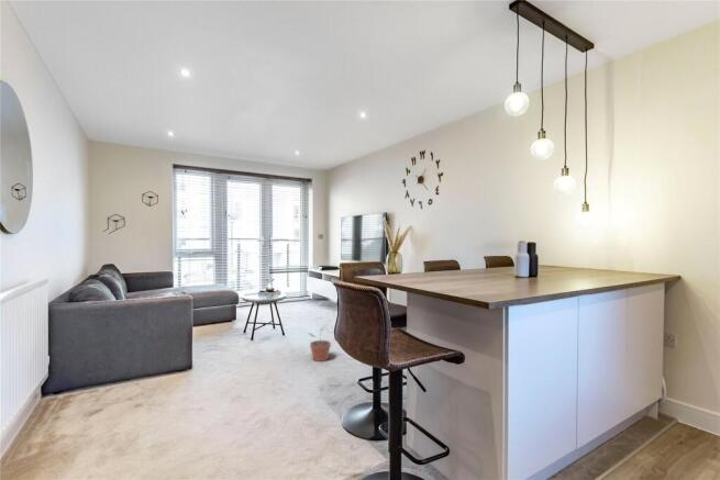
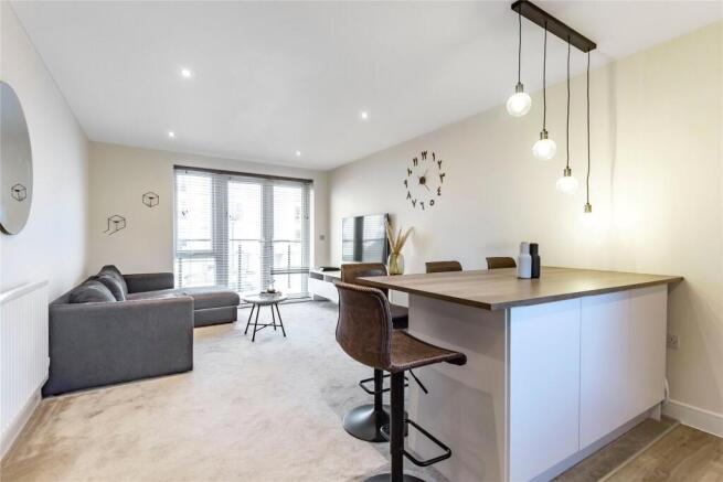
- potted plant [308,323,332,362]
